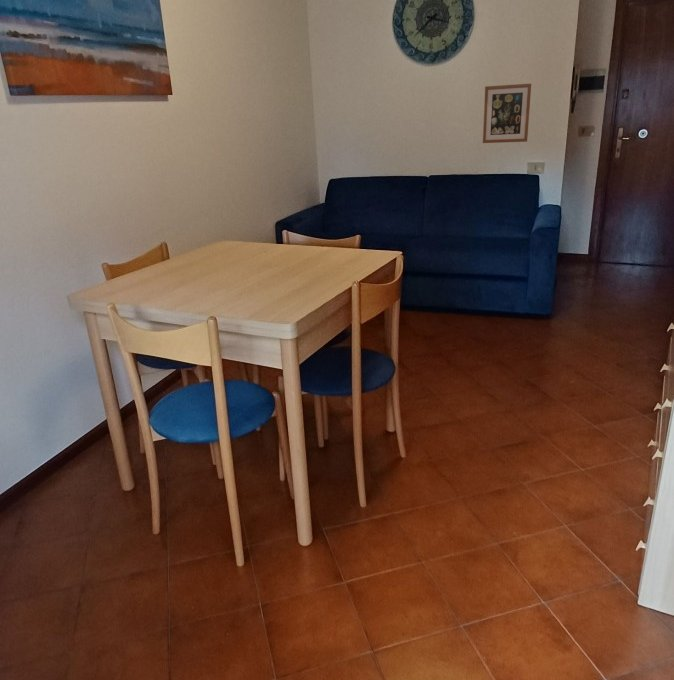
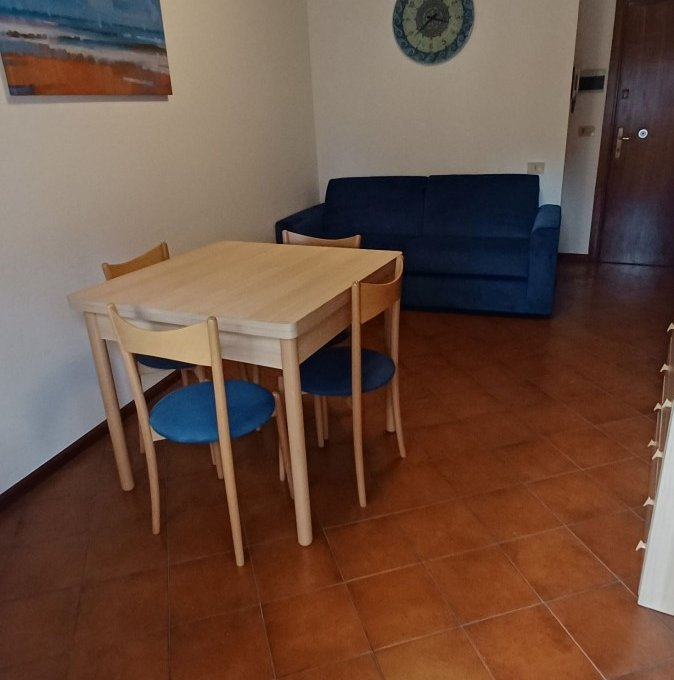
- wall art [482,83,532,144]
